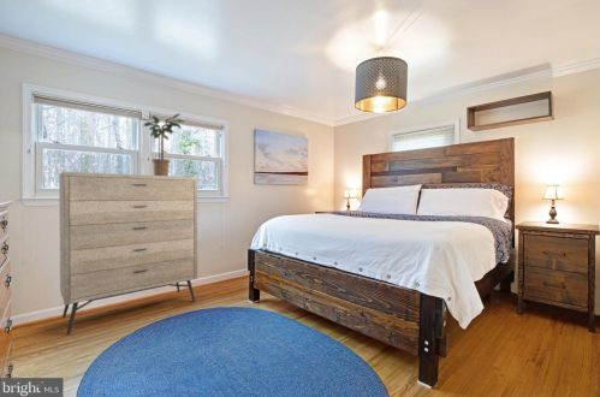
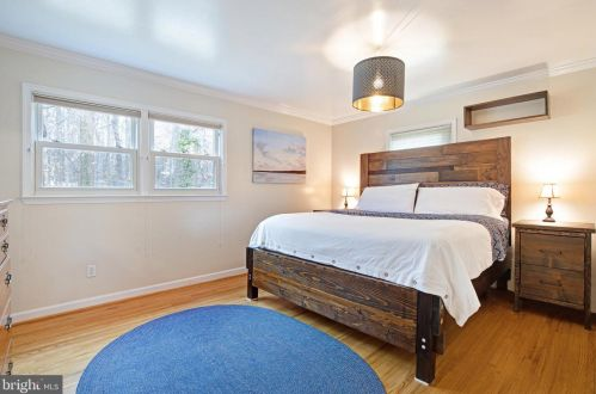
- dresser [58,171,198,336]
- potted plant [138,113,186,176]
